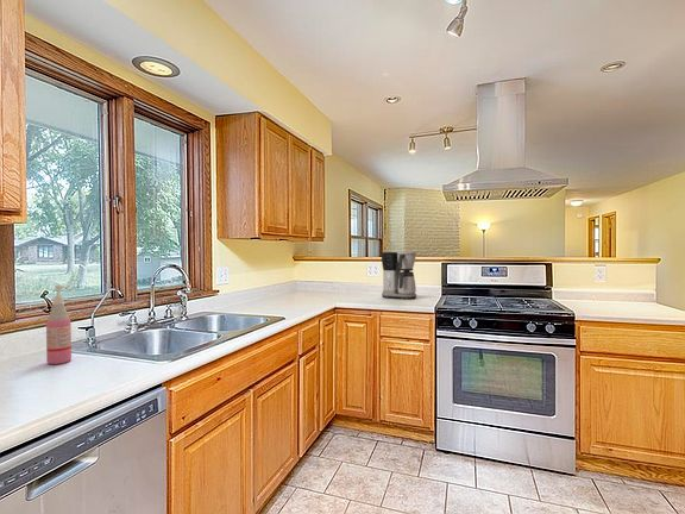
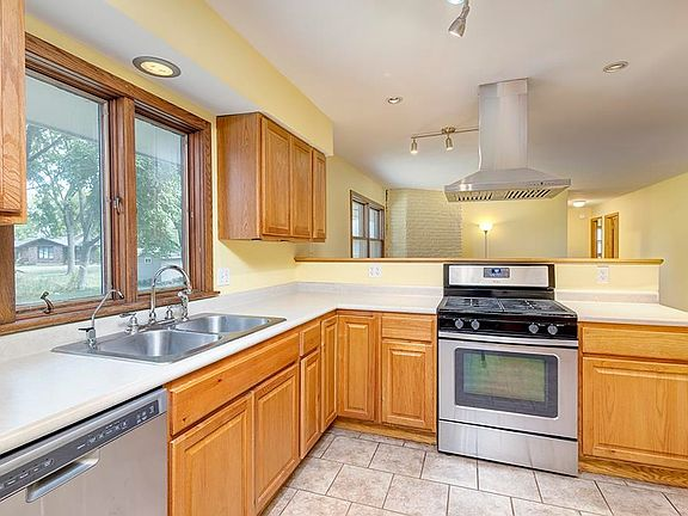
- soap dispenser [45,284,73,365]
- coffee maker [381,250,417,300]
